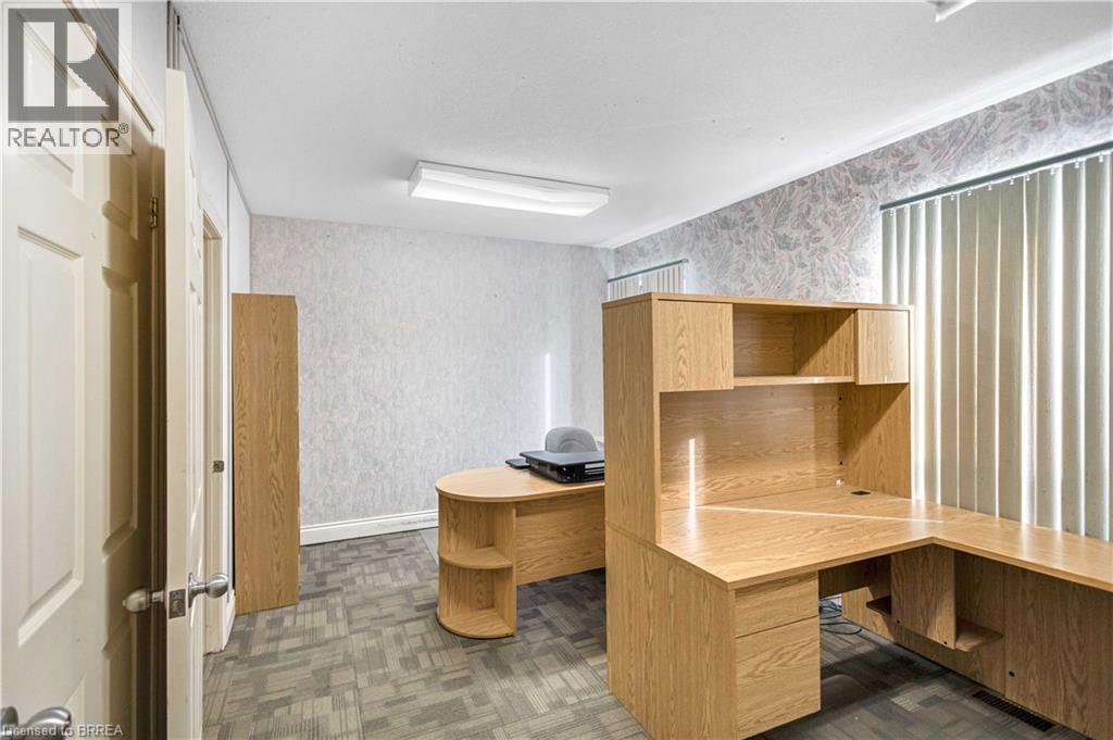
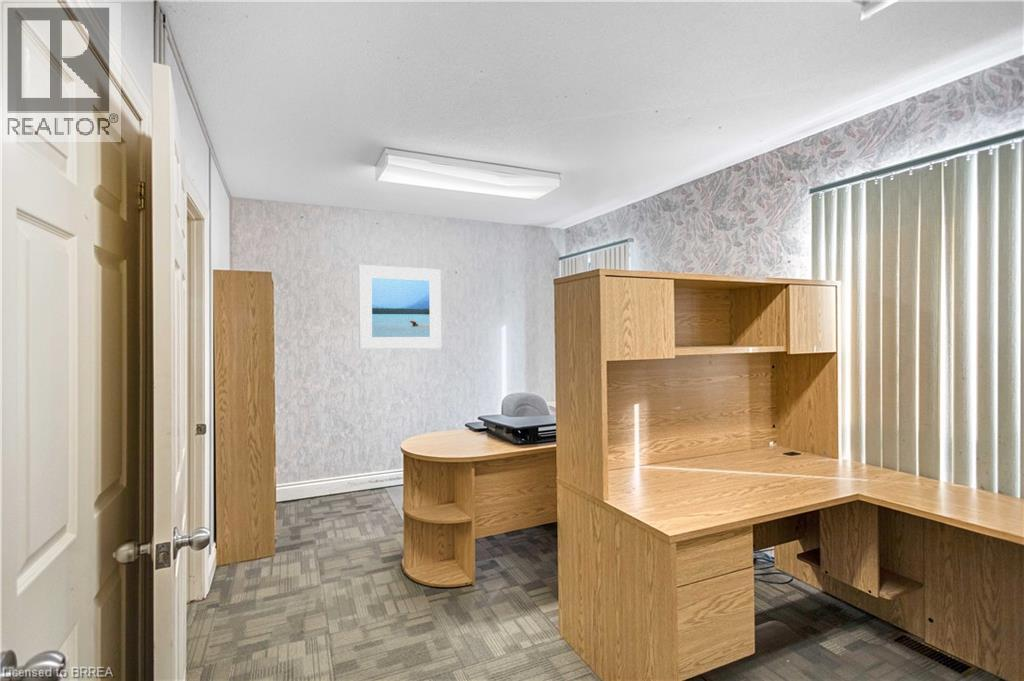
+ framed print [358,264,442,350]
